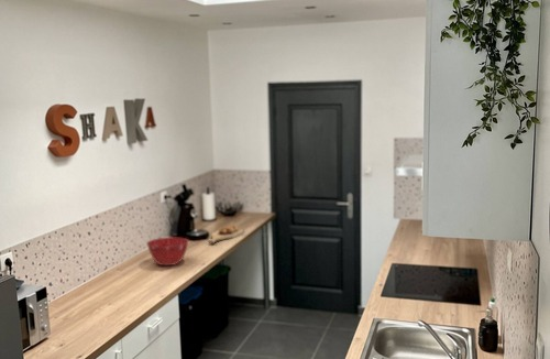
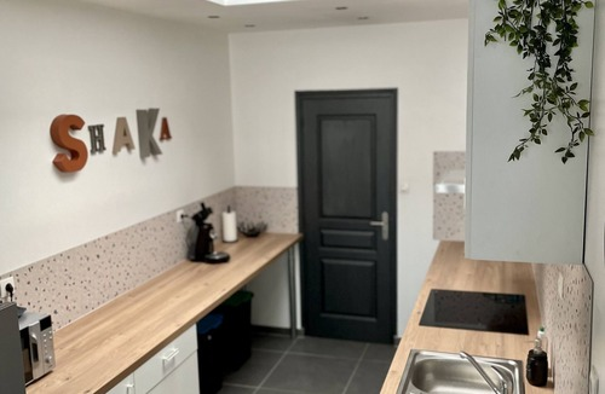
- cutting board [207,225,244,244]
- mixing bowl [146,237,190,266]
